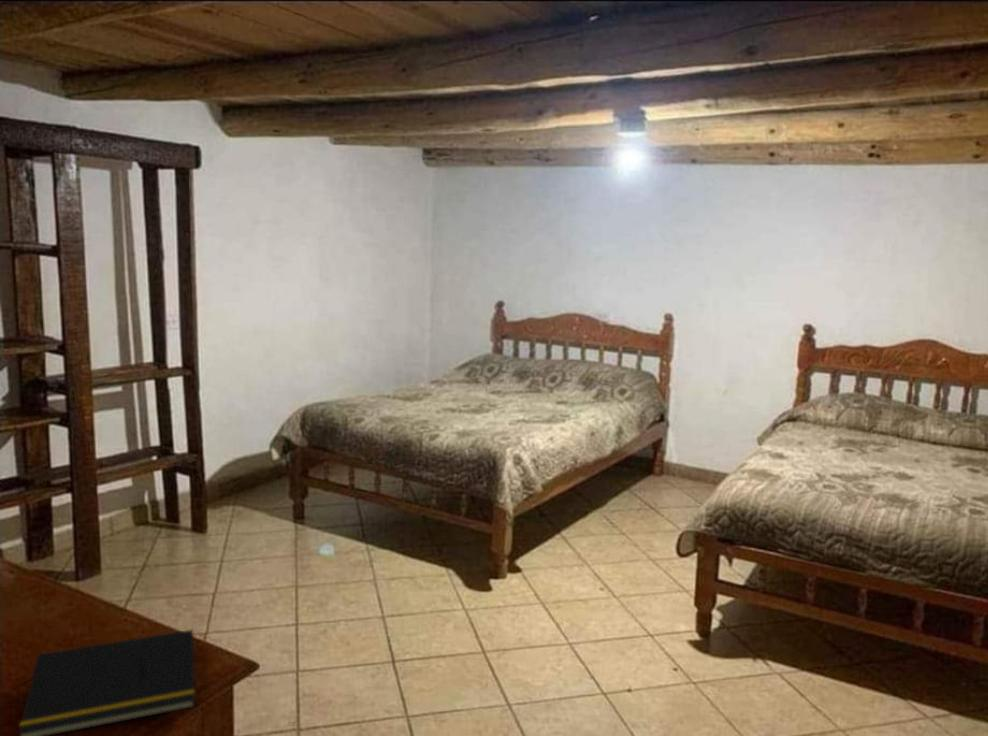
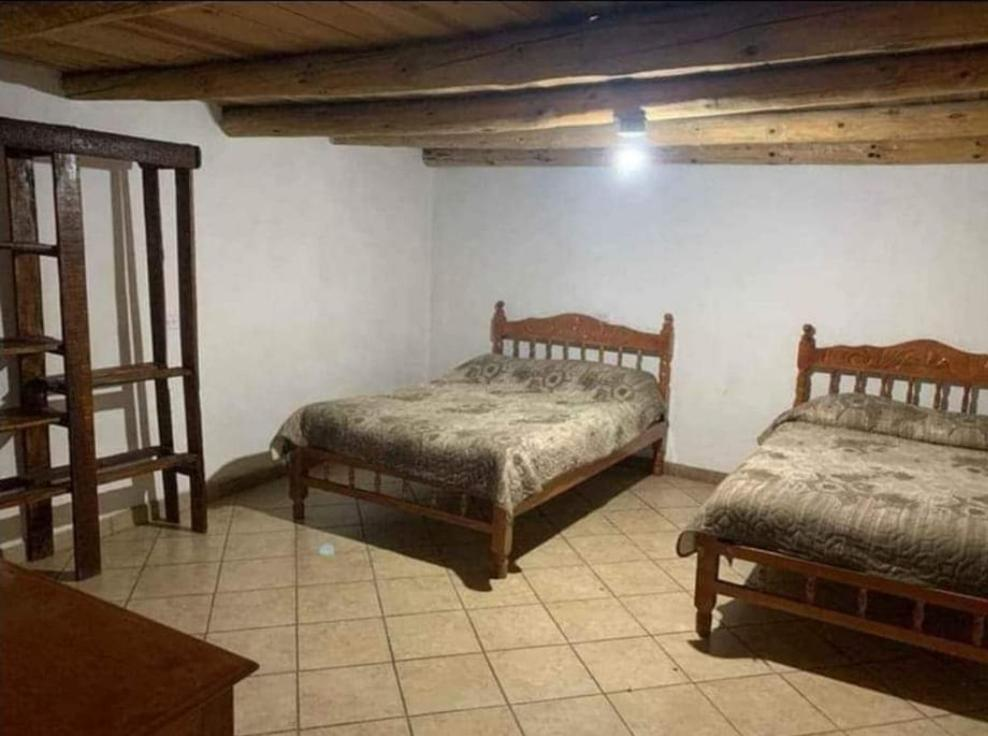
- notepad [17,629,196,736]
